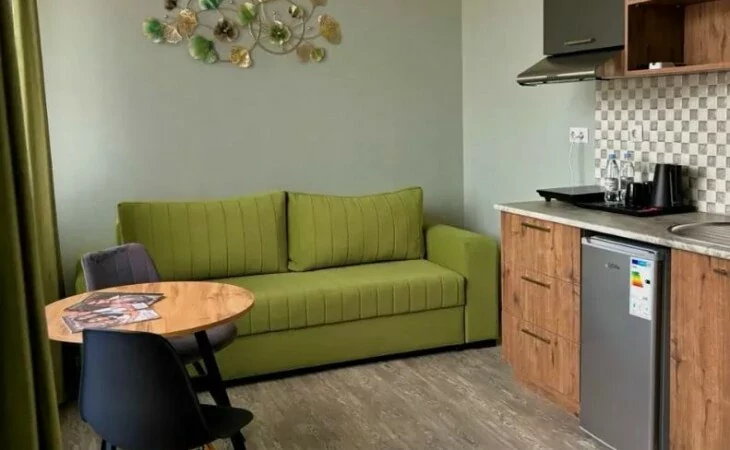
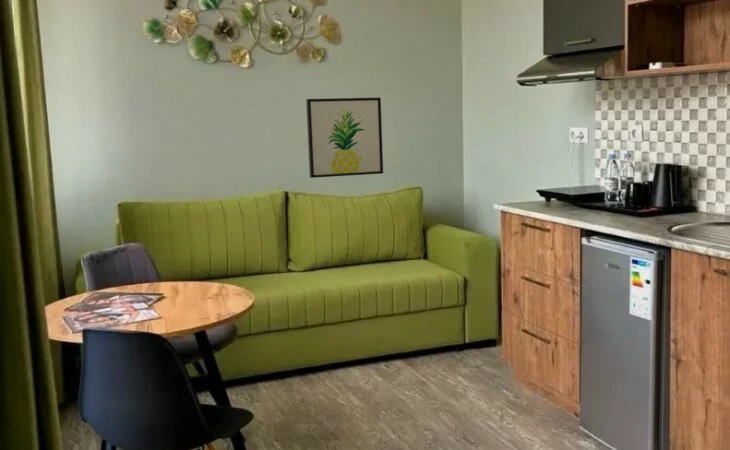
+ wall art [305,96,384,179]
